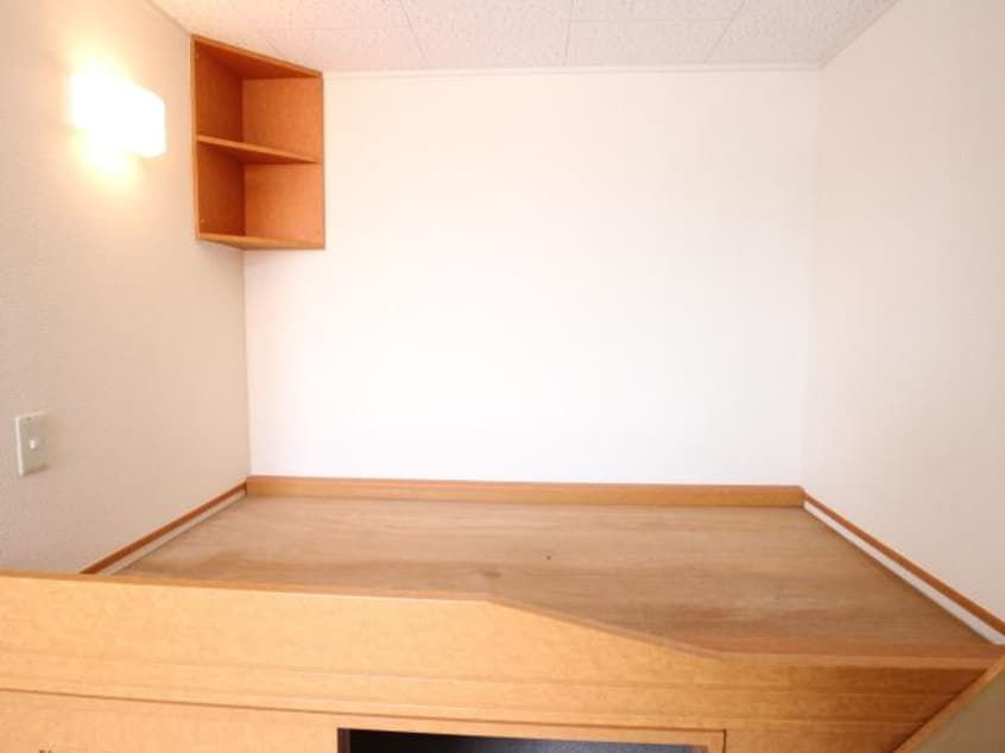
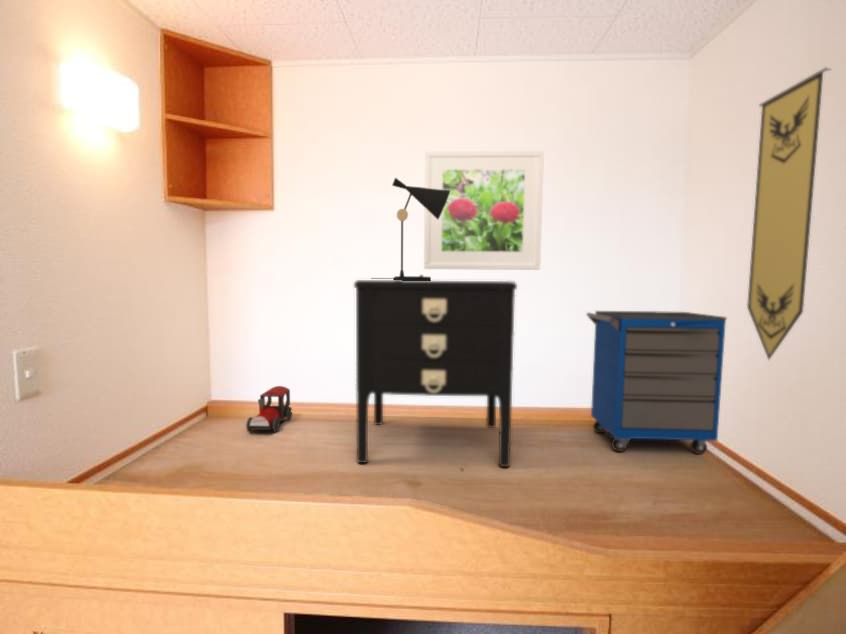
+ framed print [423,150,545,271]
+ toy train [245,385,293,433]
+ table lamp [370,176,451,281]
+ cabinet [585,310,728,455]
+ nightstand [353,279,518,468]
+ pennant [746,66,832,361]
